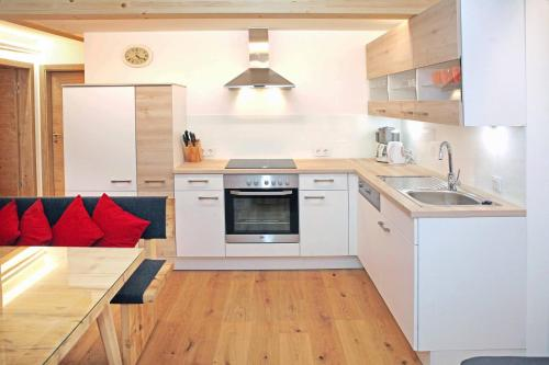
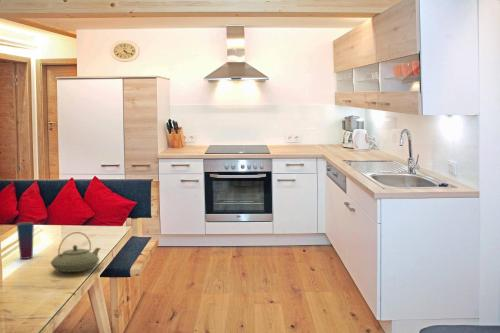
+ cup [16,221,35,260]
+ teapot [50,231,102,273]
